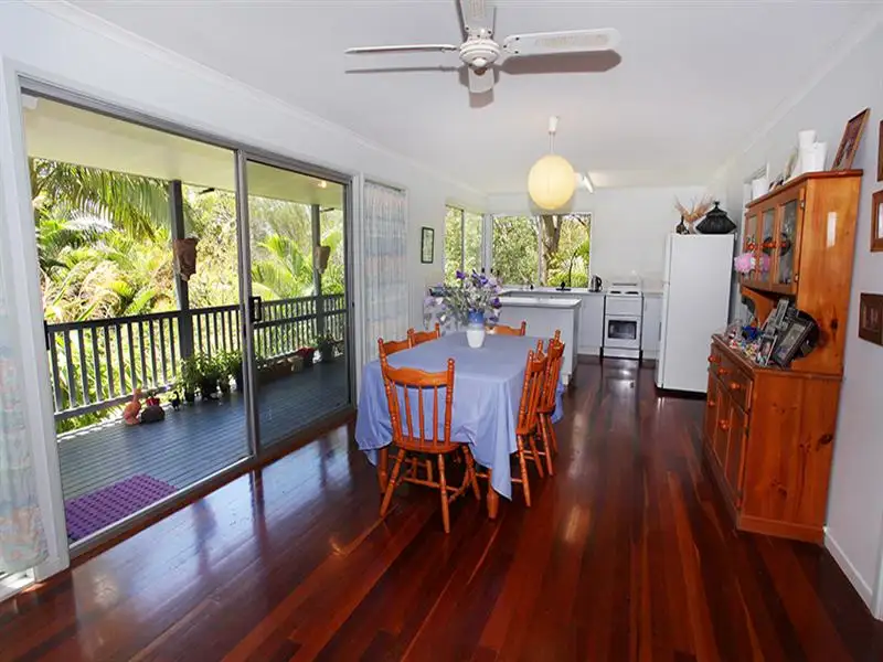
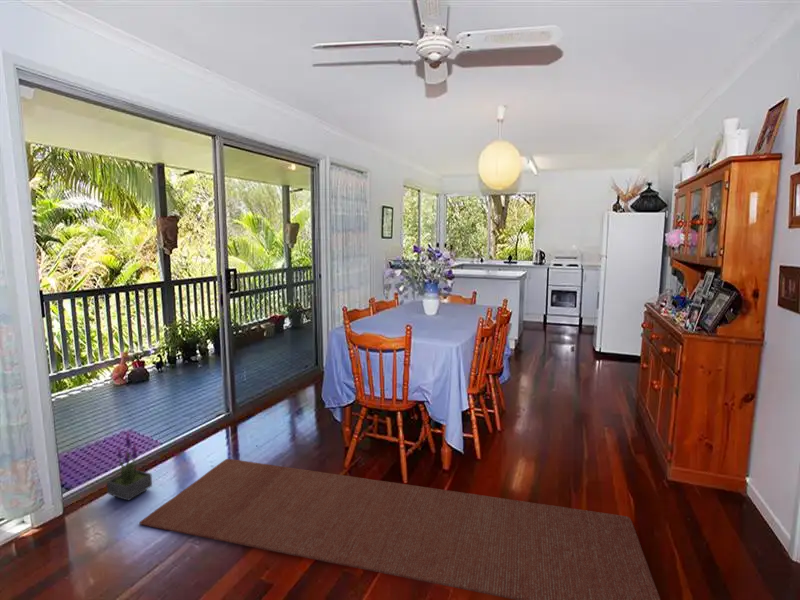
+ potted plant [106,431,153,501]
+ rug [138,458,661,600]
